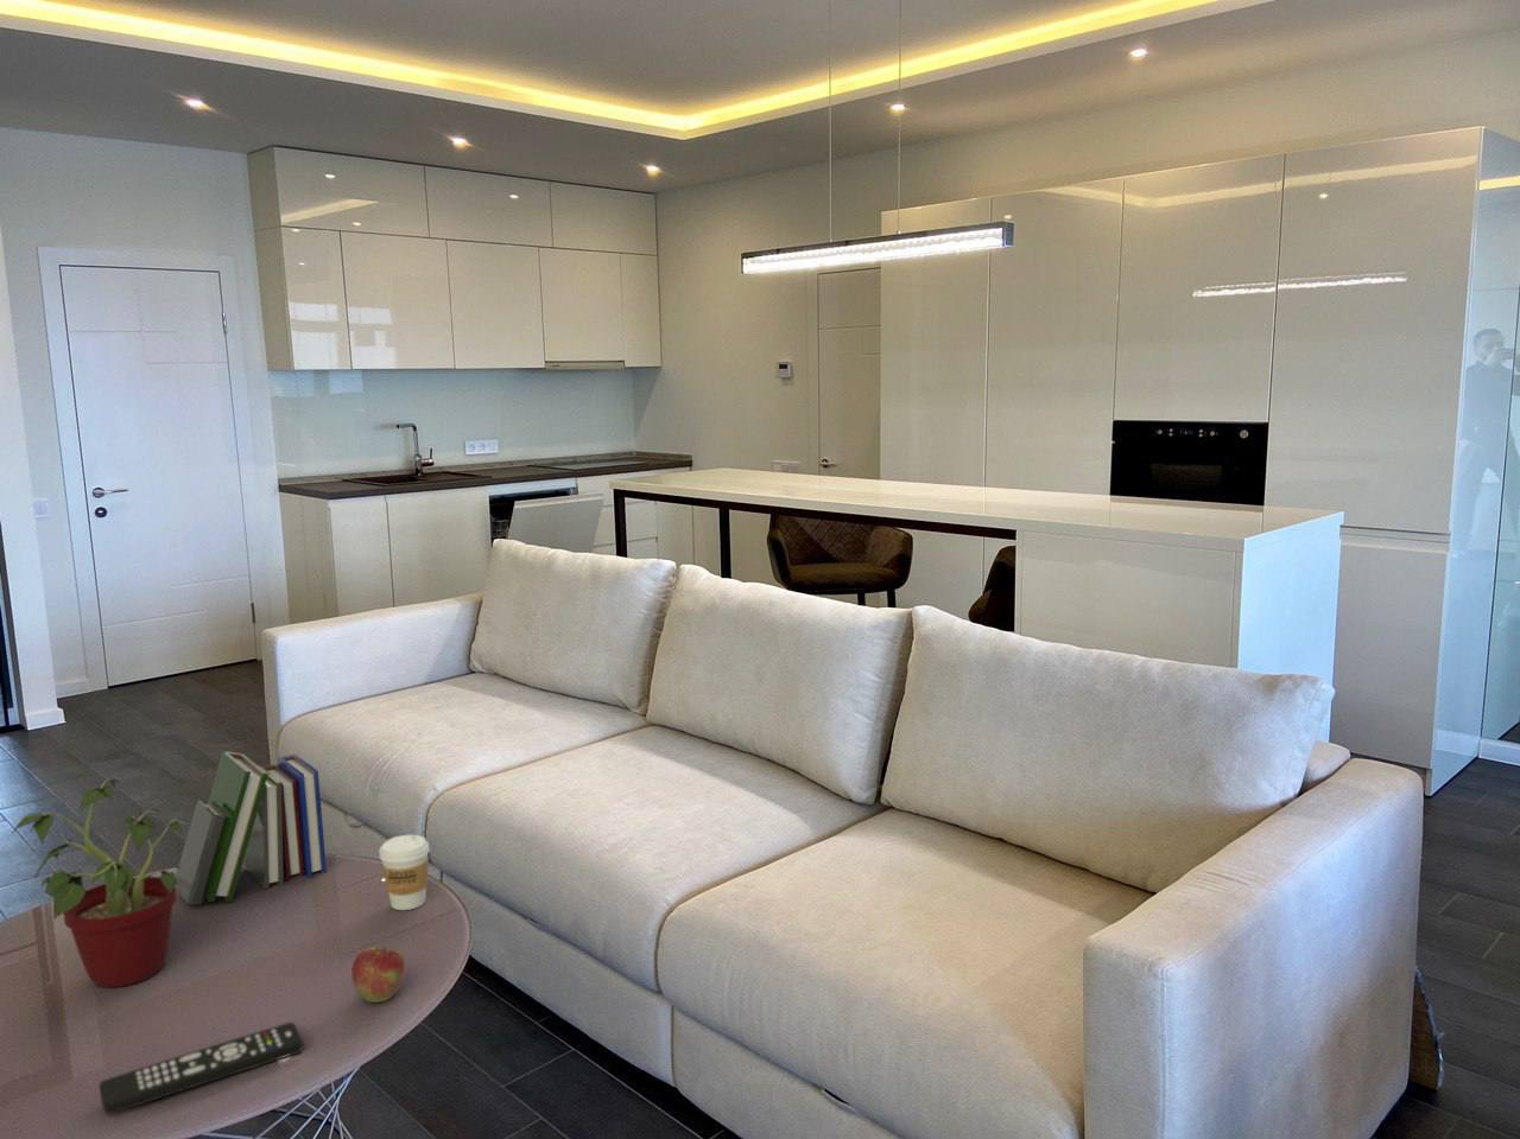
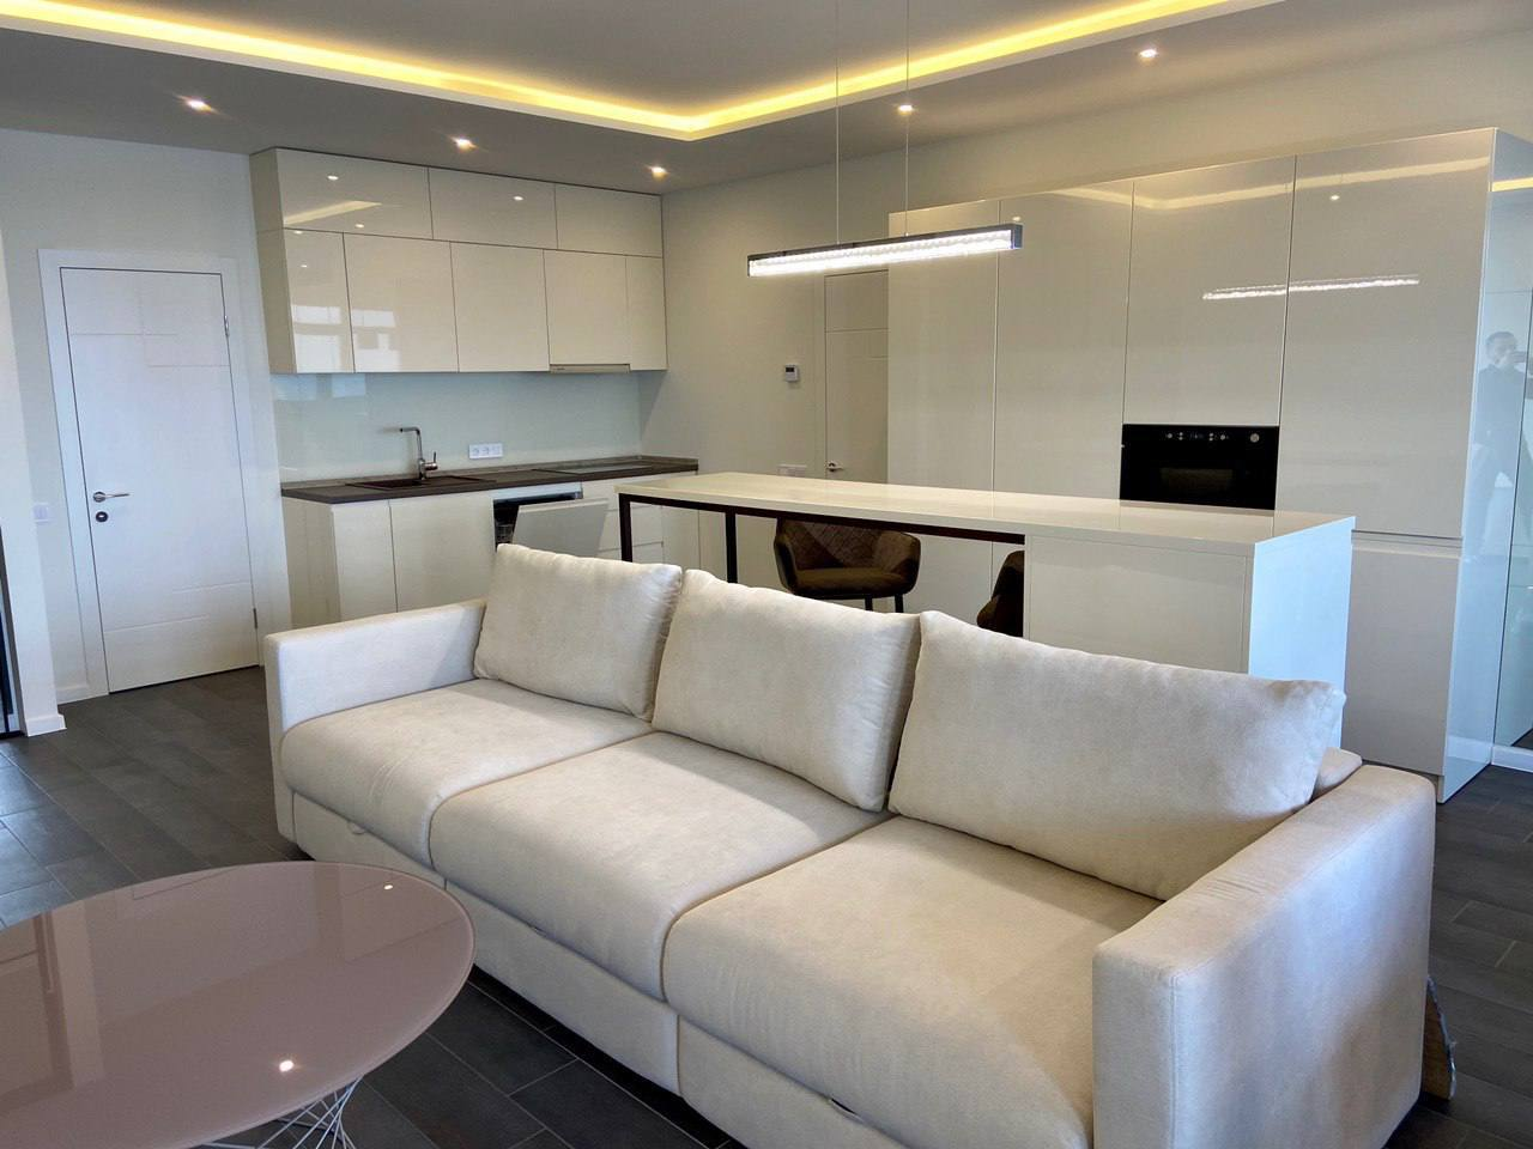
- book [175,750,328,906]
- potted plant [11,778,191,988]
- fruit [351,945,406,1004]
- remote control [98,1022,304,1115]
- coffee cup [378,834,431,912]
